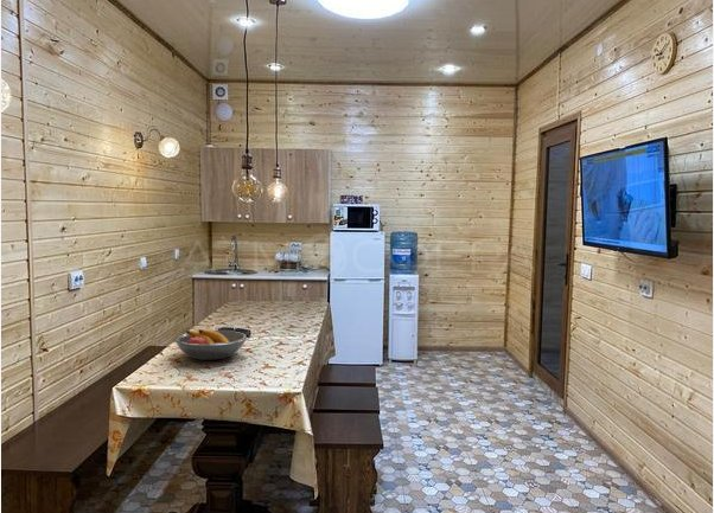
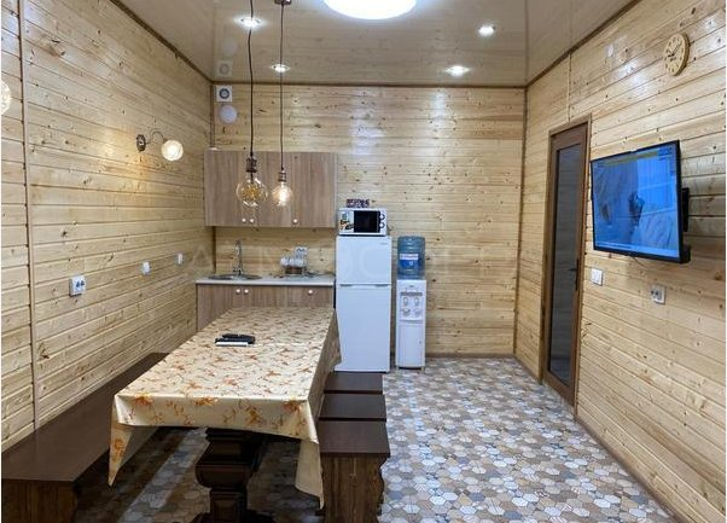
- fruit bowl [174,328,248,361]
